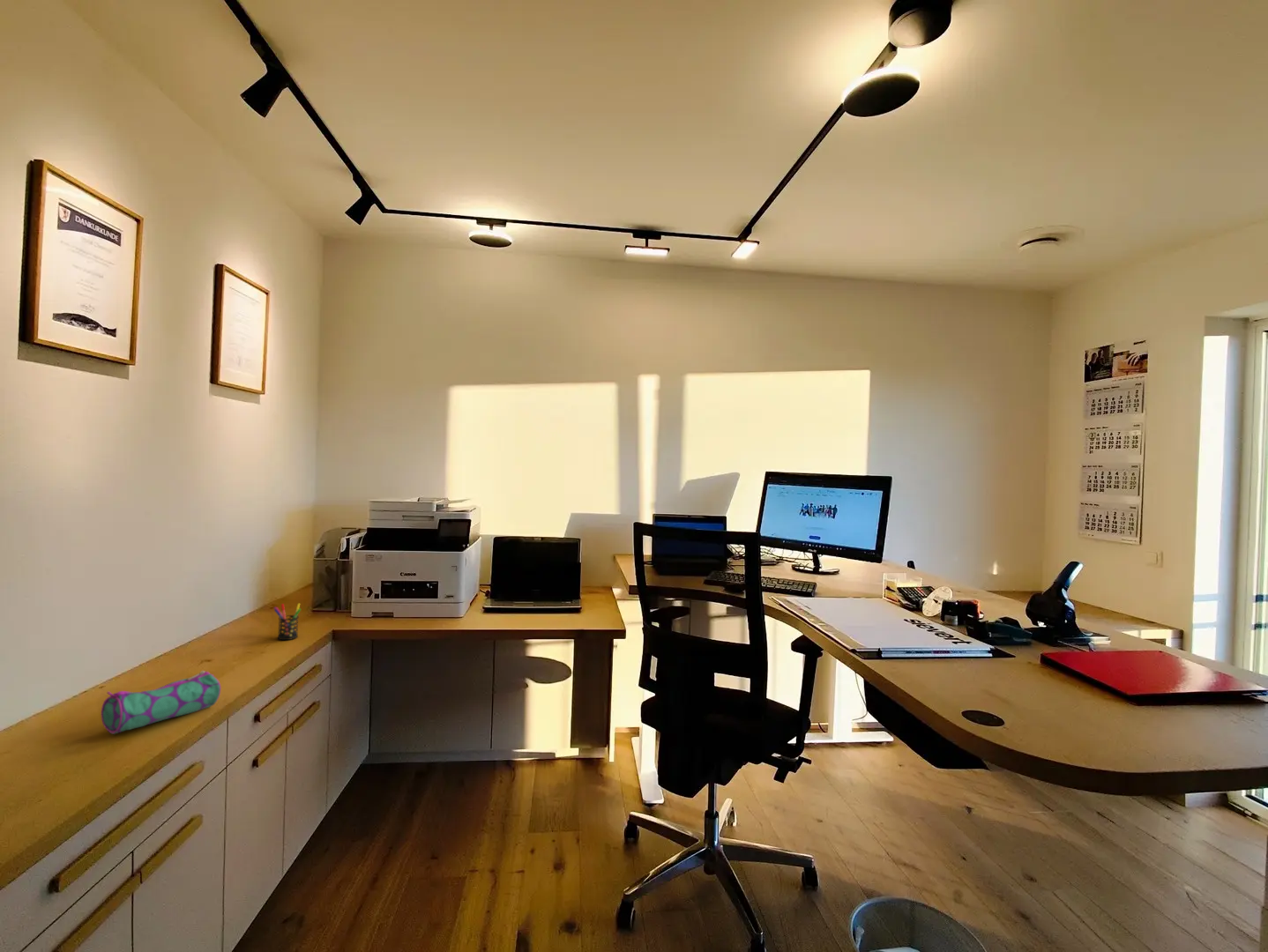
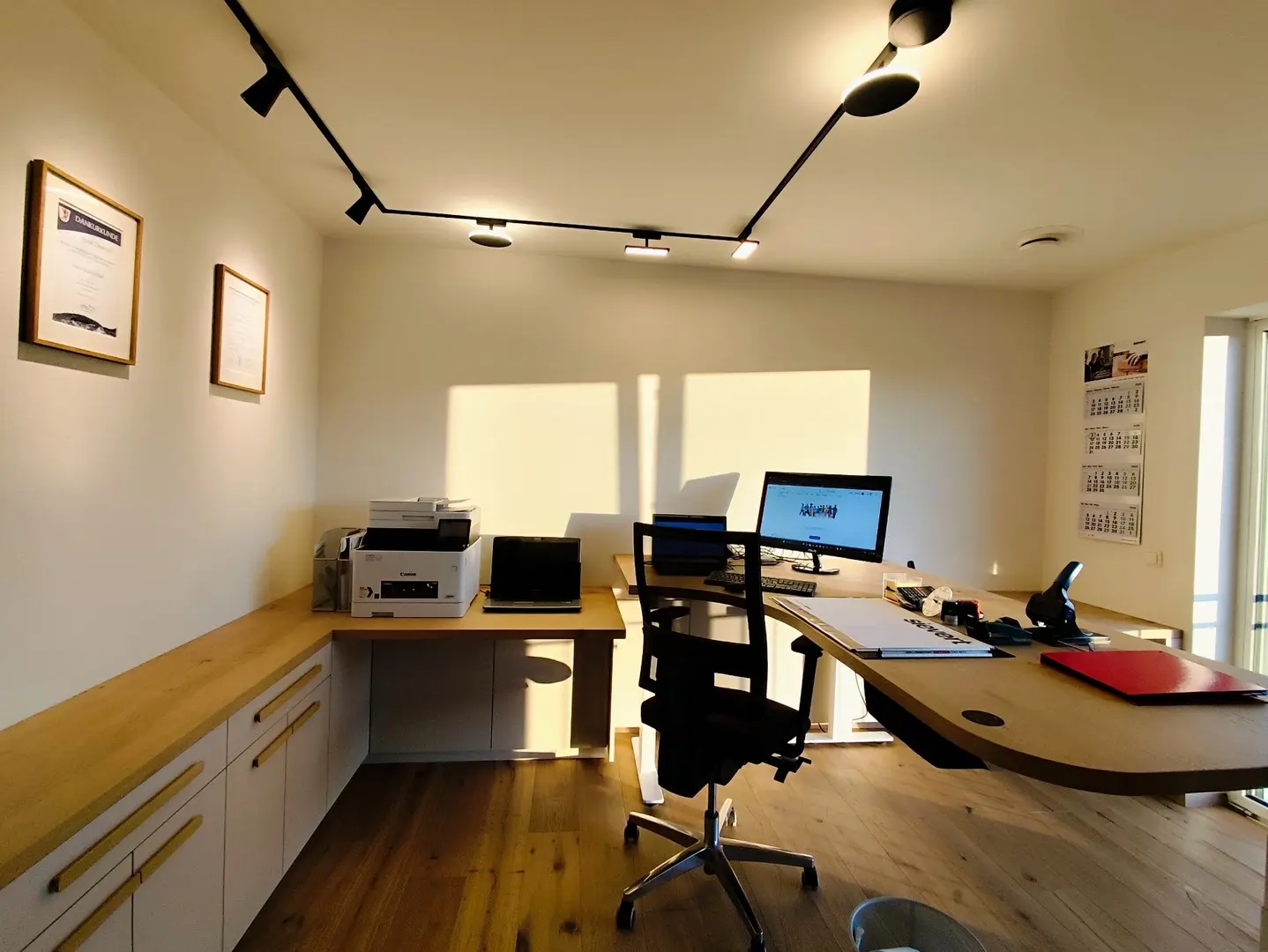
- pen holder [272,603,302,641]
- pencil case [101,670,221,735]
